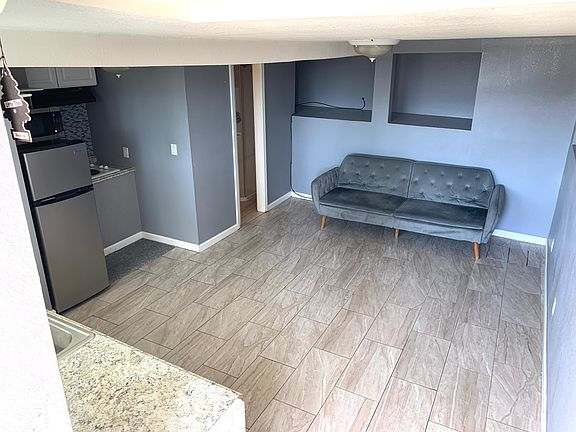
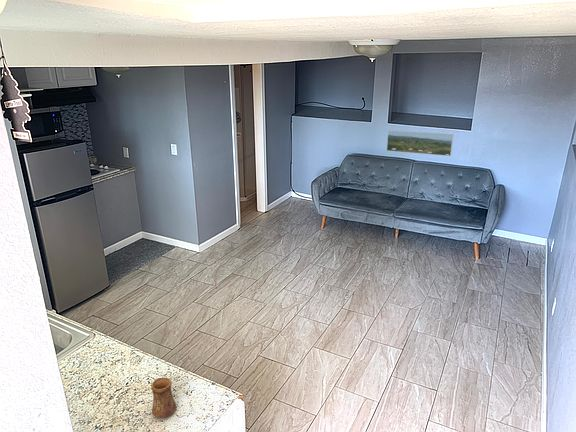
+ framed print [386,129,454,157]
+ cup [150,377,177,419]
